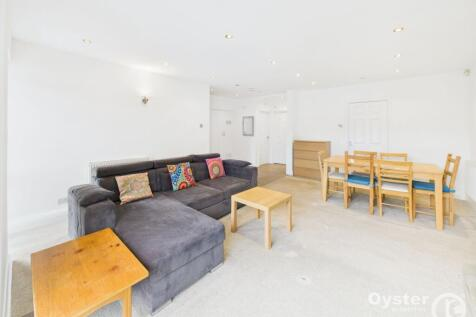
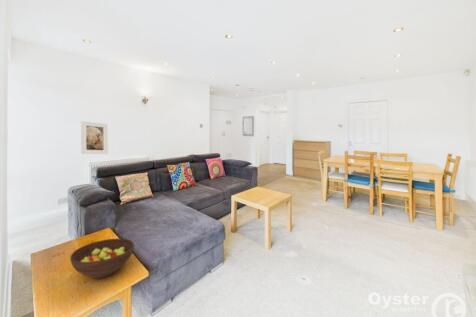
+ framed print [80,120,109,155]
+ fruit bowl [69,238,135,280]
